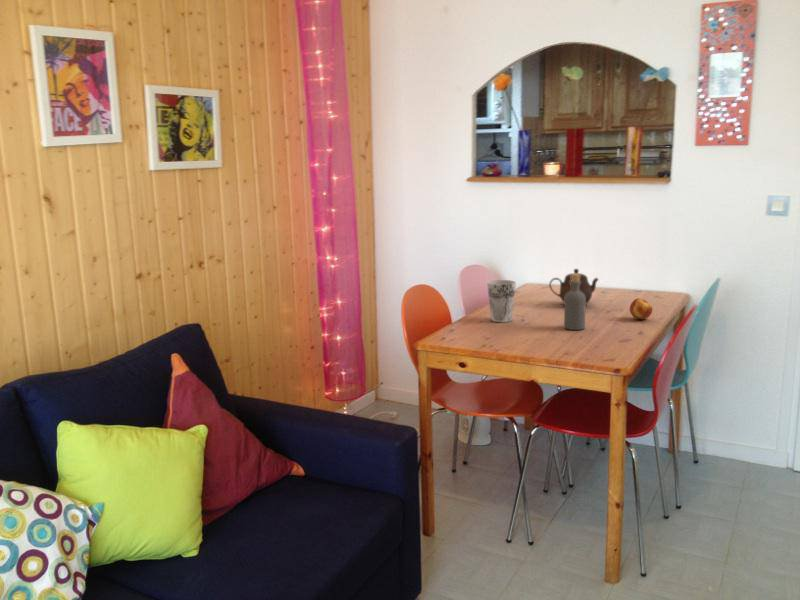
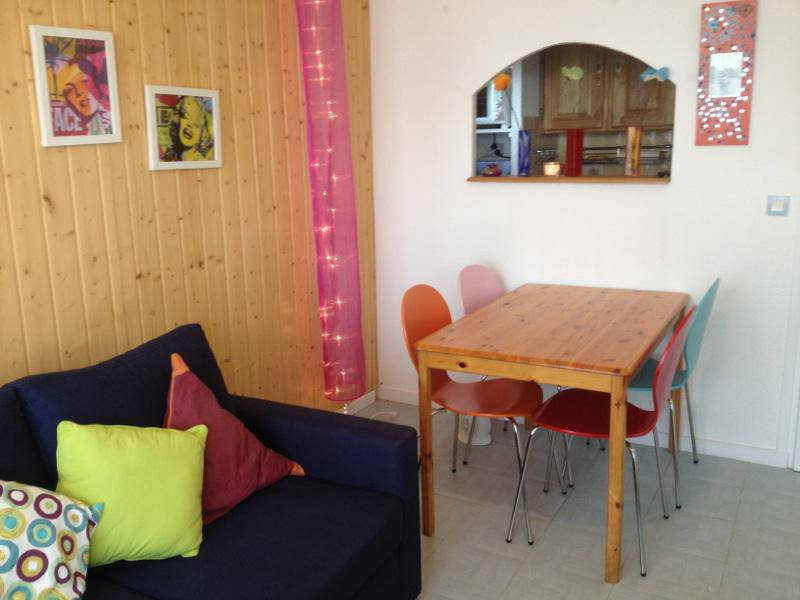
- fruit [629,297,653,321]
- bottle [563,273,586,331]
- cup [486,279,517,323]
- teapot [548,268,600,306]
